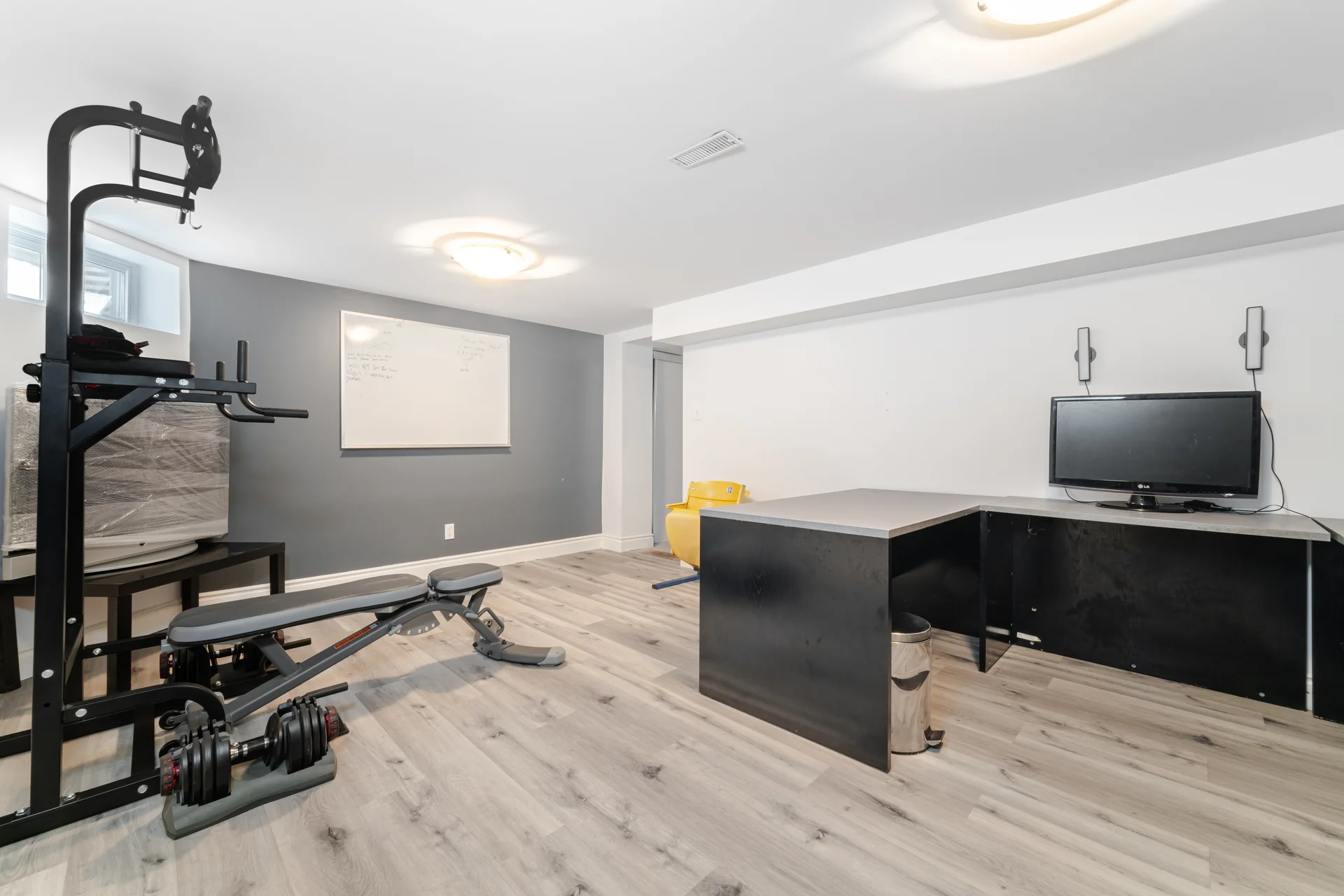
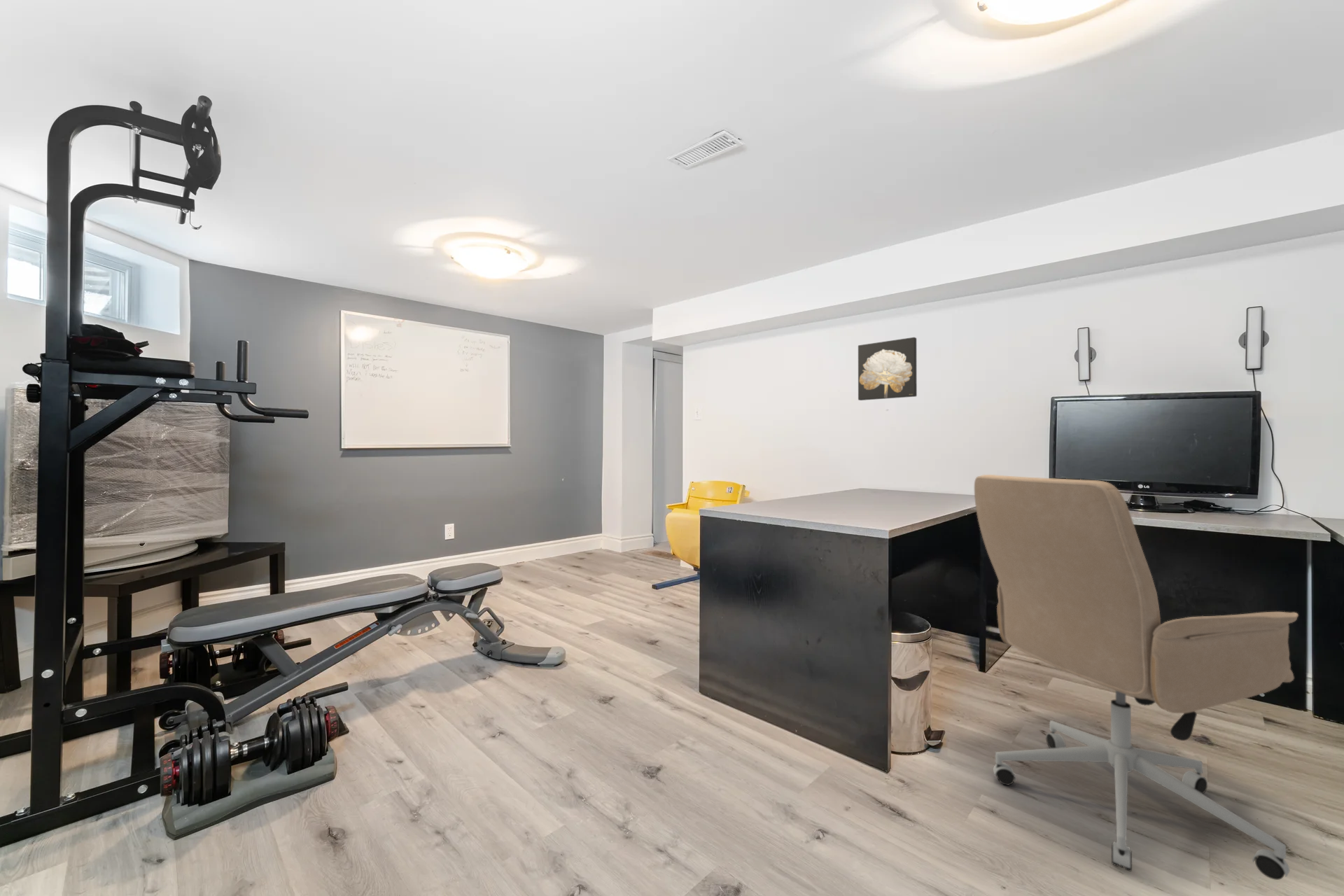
+ wall art [858,337,918,401]
+ office chair [974,474,1299,881]
